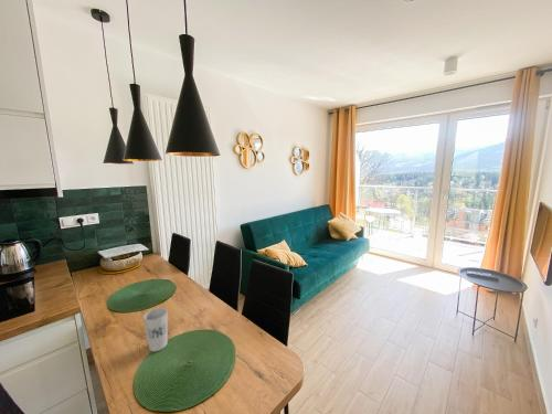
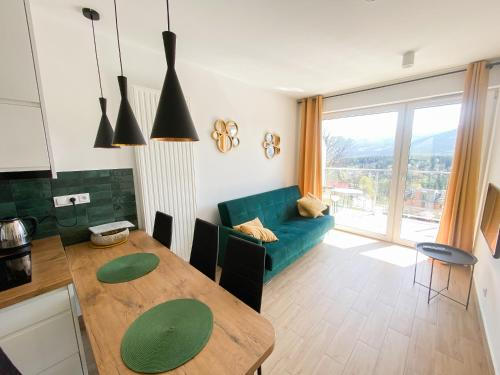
- cup [142,307,169,352]
